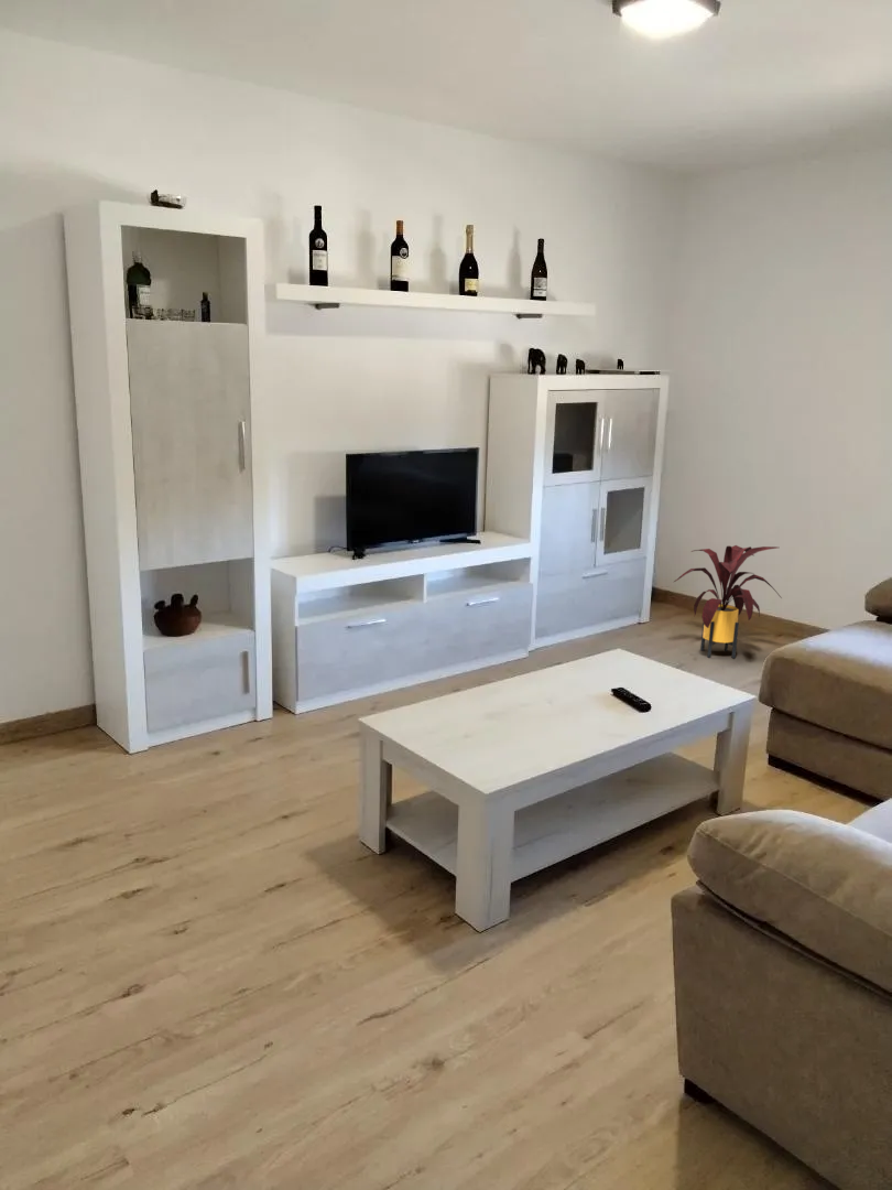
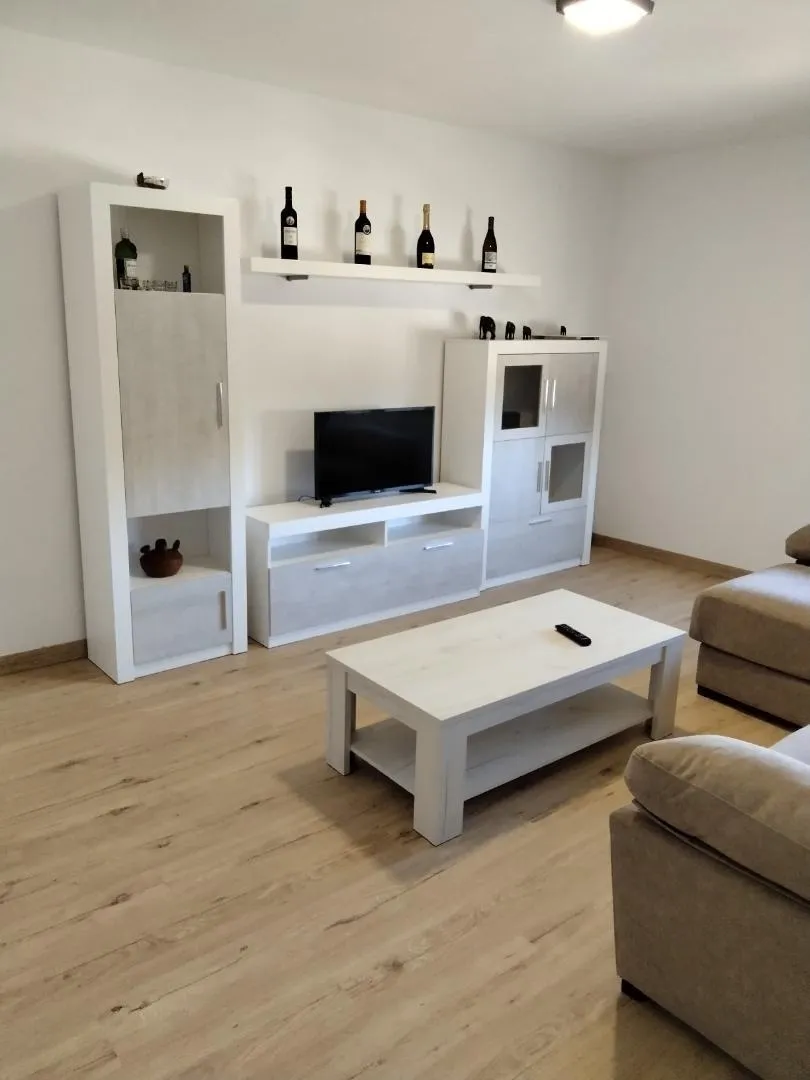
- house plant [673,544,783,659]
